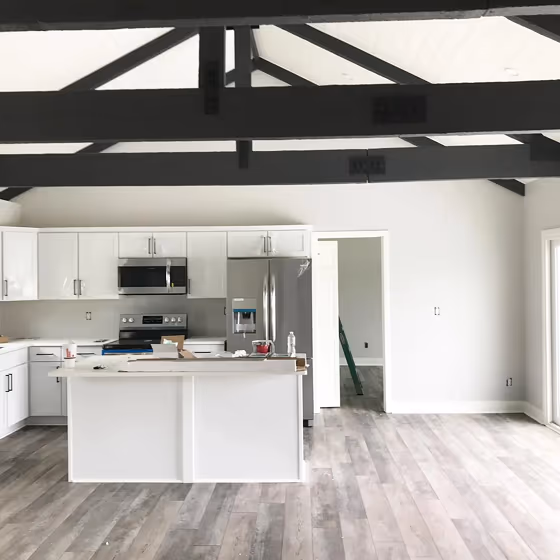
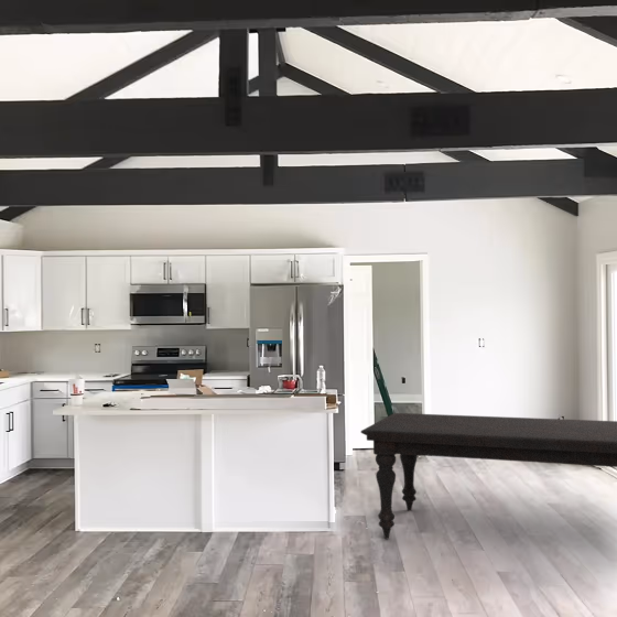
+ dining table [360,412,617,540]
